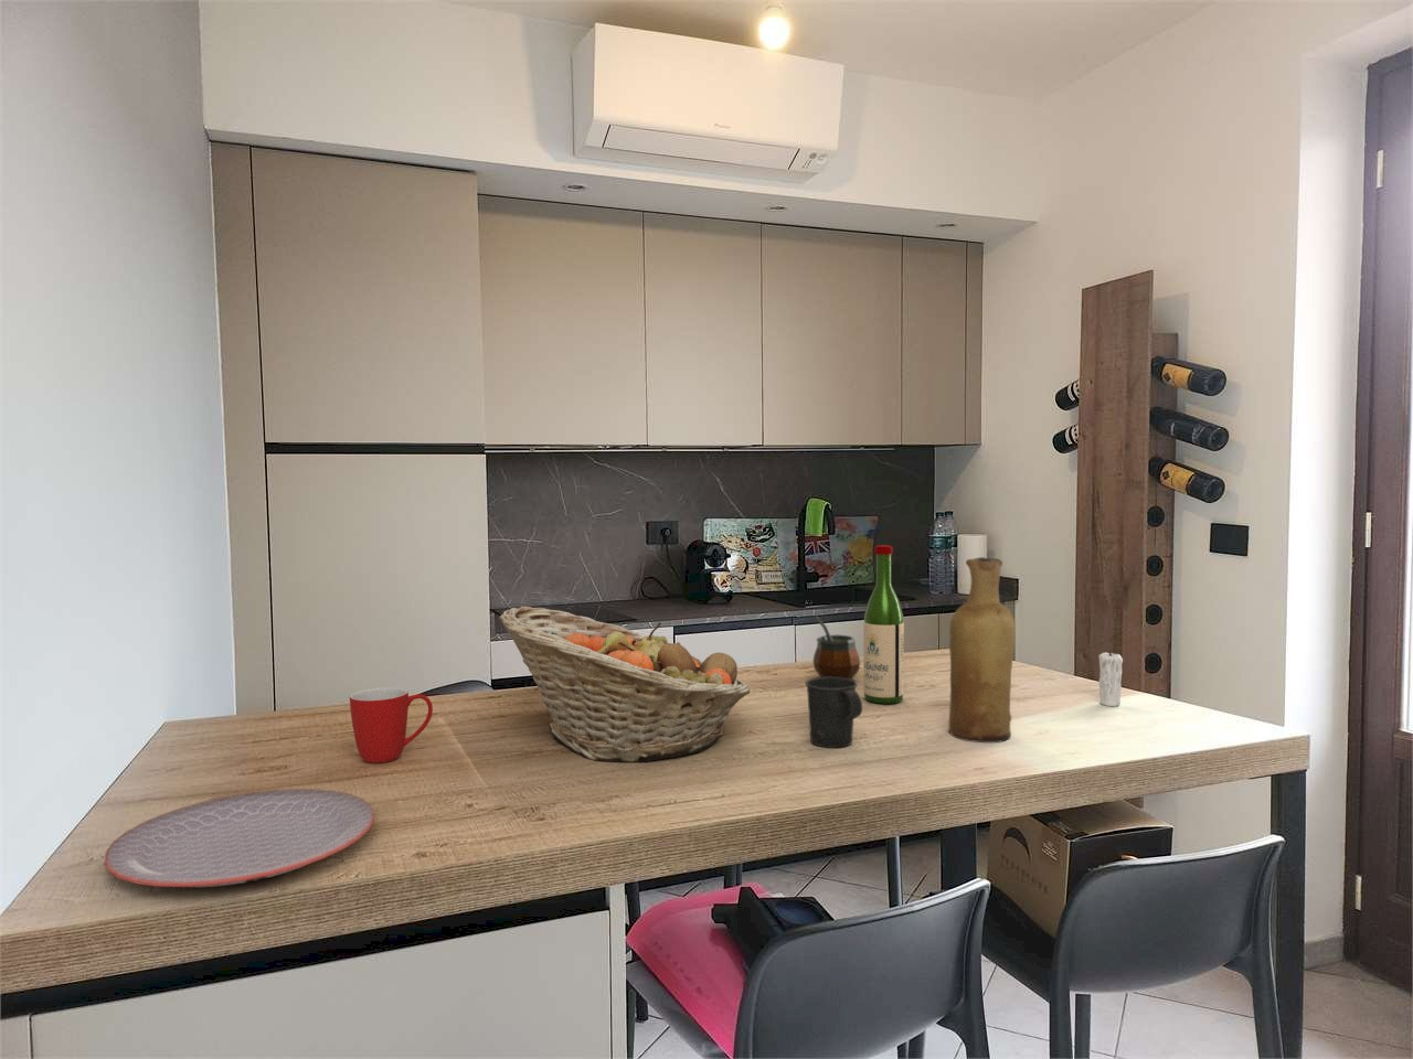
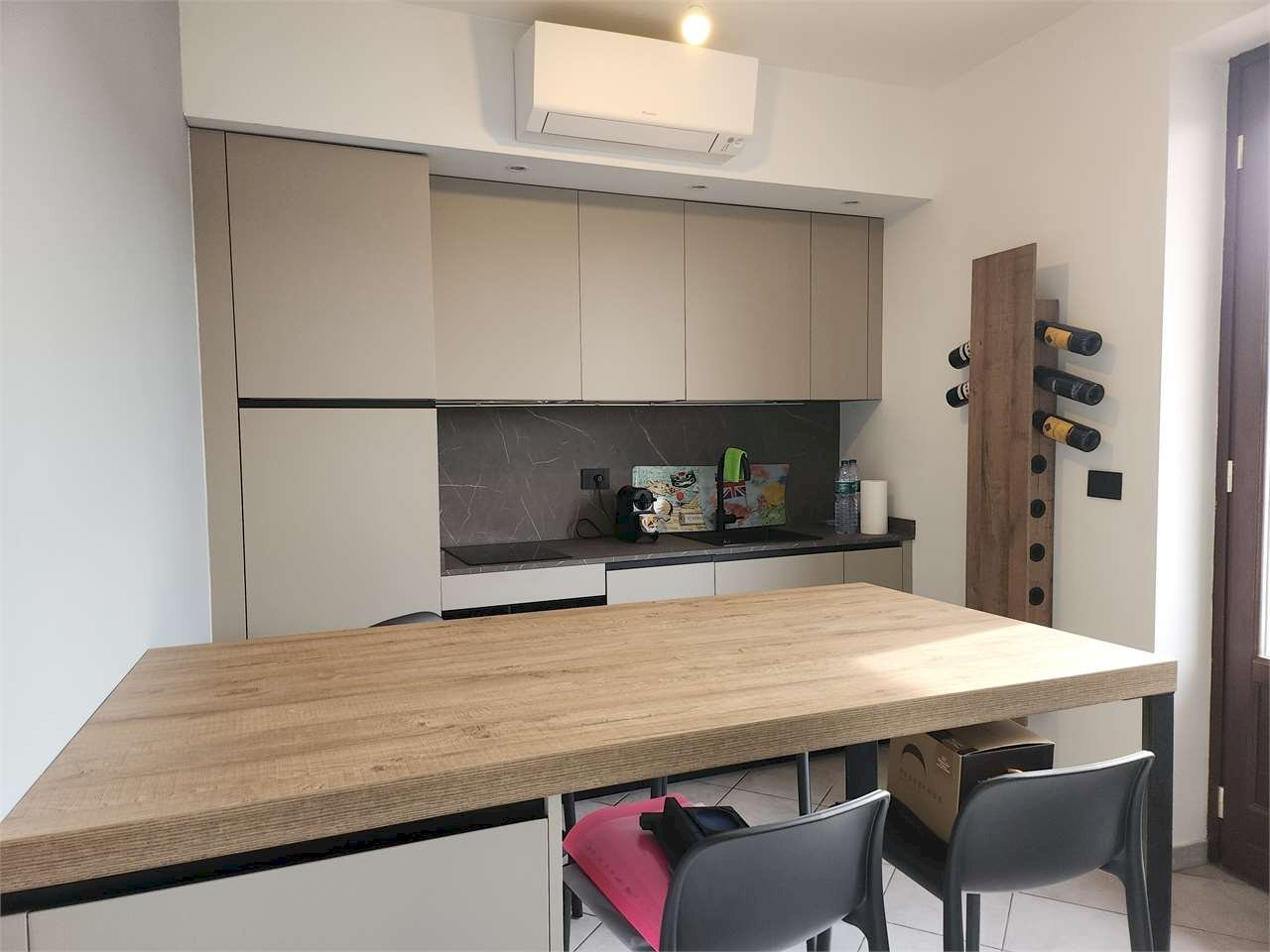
- wine bottle [863,544,906,705]
- candle [1097,645,1124,707]
- vase [947,556,1017,743]
- gourd [811,614,861,680]
- fruit basket [497,605,752,763]
- mug [804,676,863,749]
- plate [102,788,375,888]
- mug [349,686,434,764]
